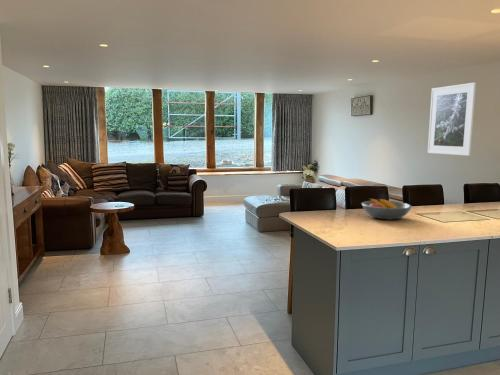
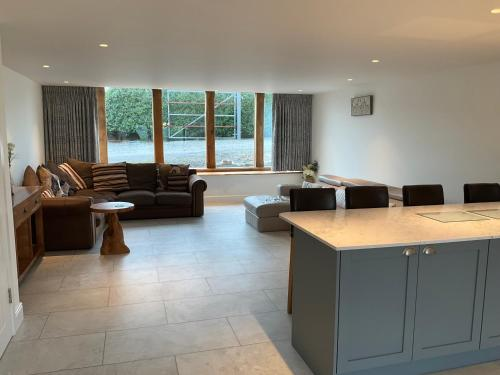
- fruit bowl [360,198,413,221]
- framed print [427,81,477,157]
